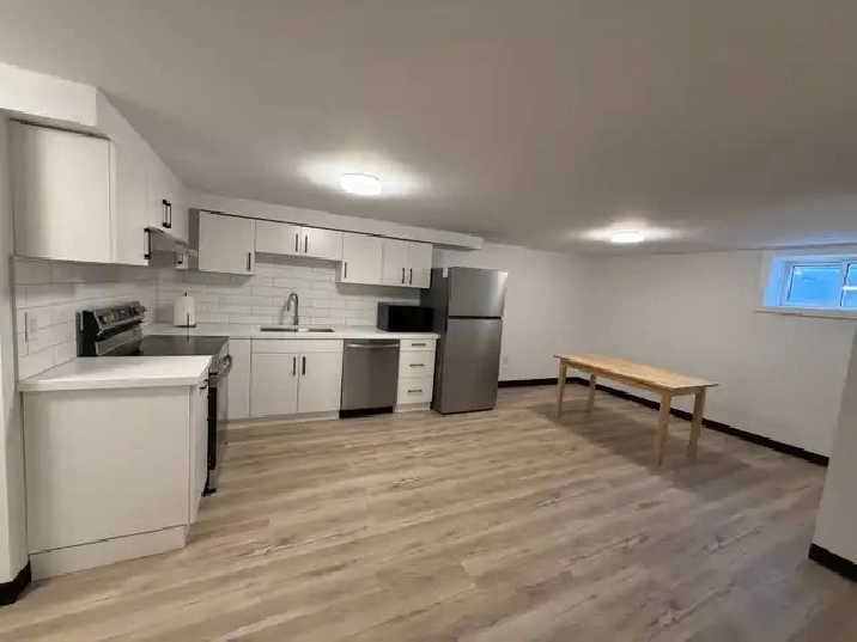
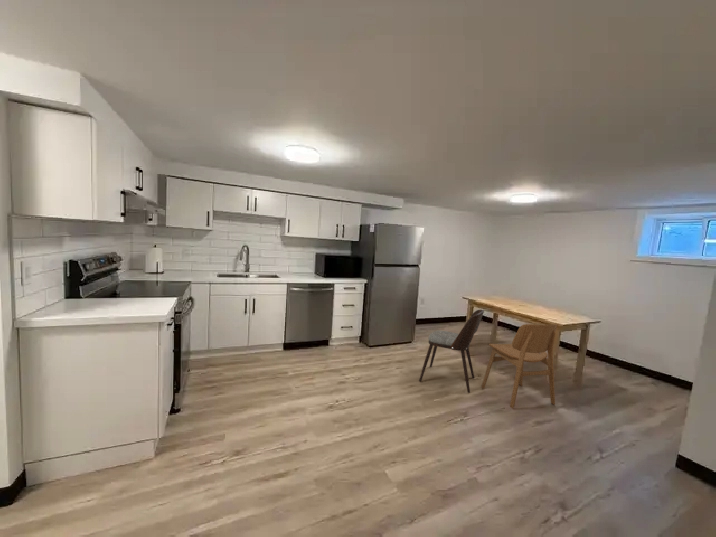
+ dining chair [418,309,485,394]
+ dining chair [480,323,558,410]
